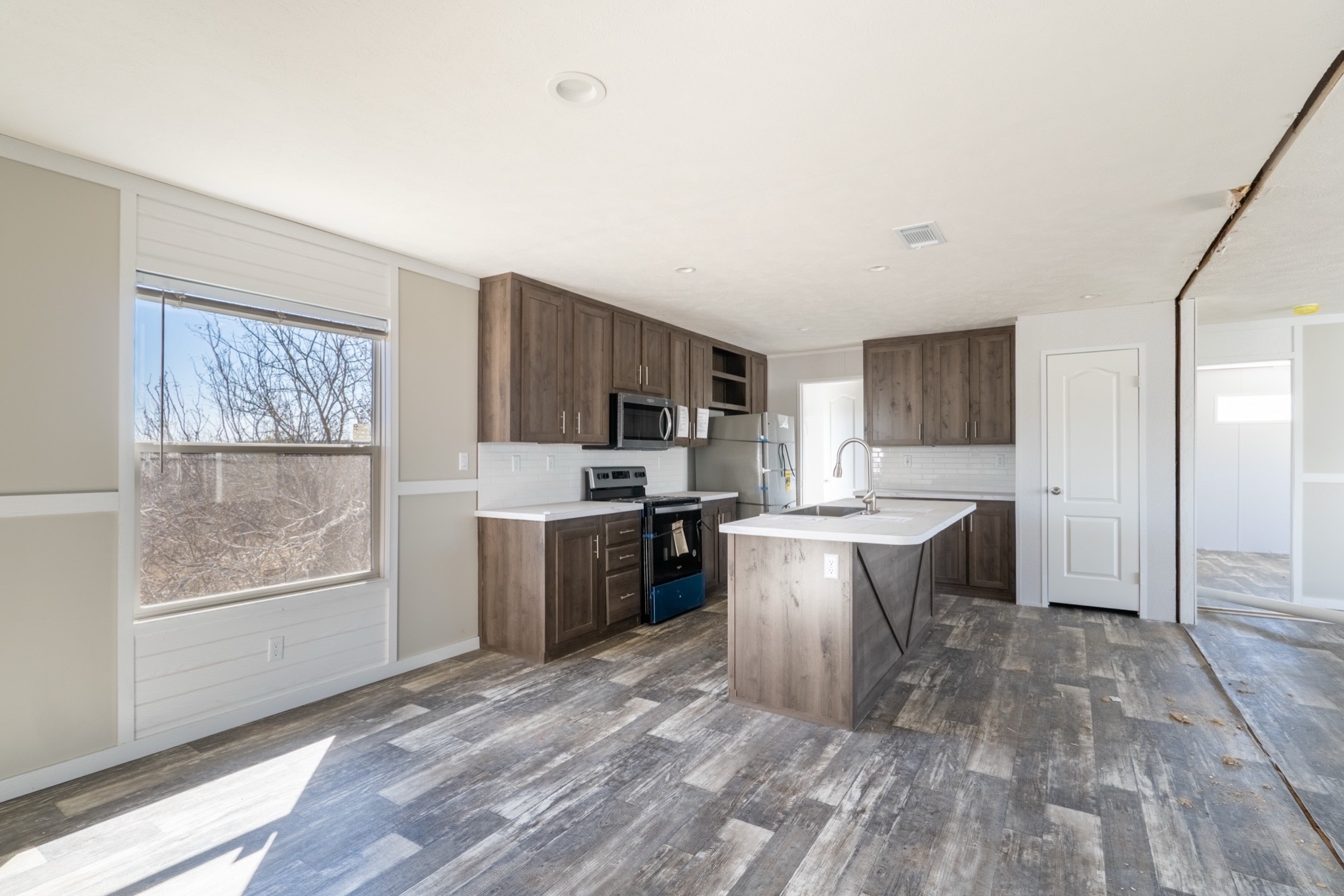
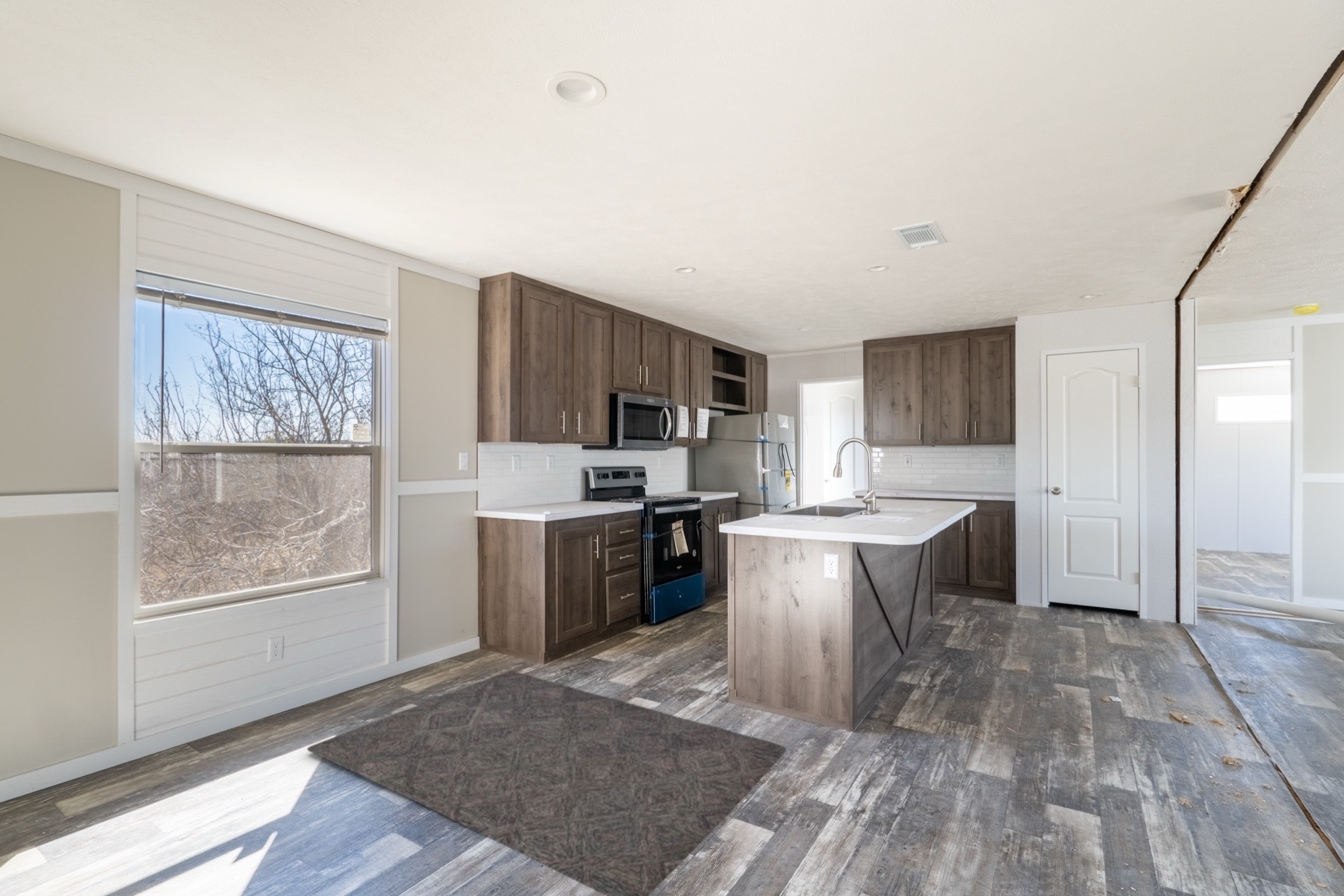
+ rug [306,670,787,896]
